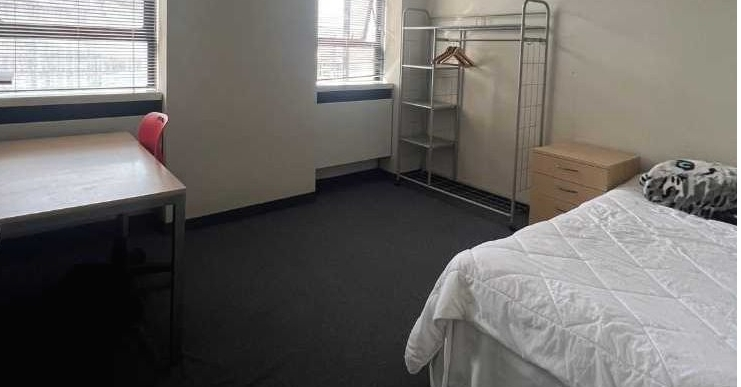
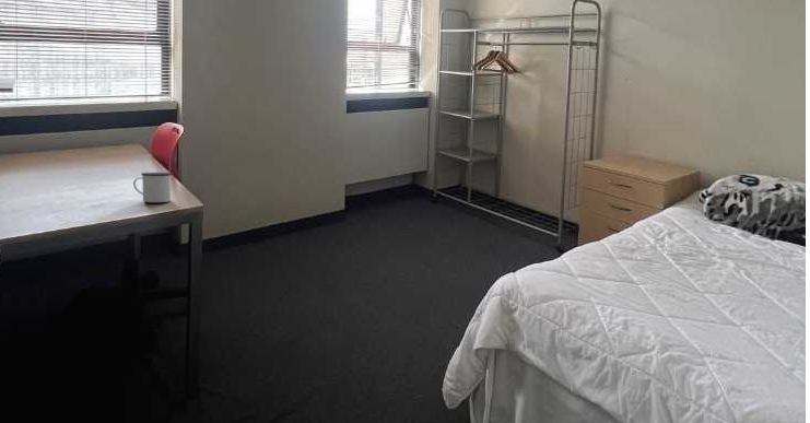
+ mug [132,172,173,203]
